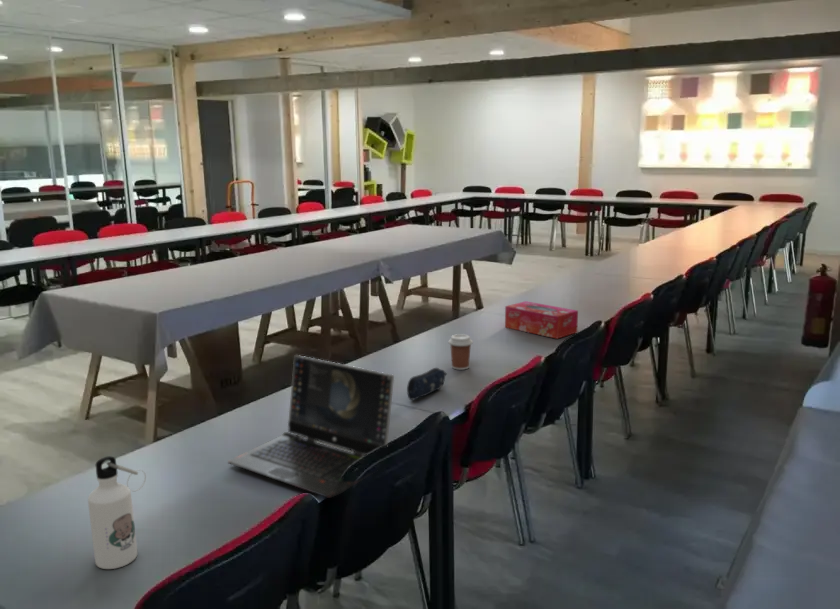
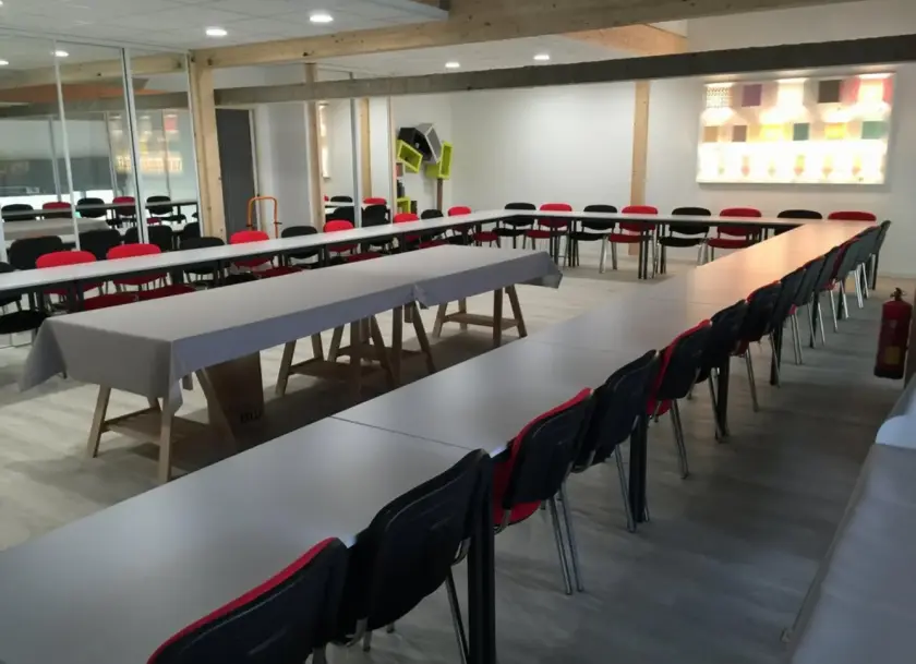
- tissue box [504,300,579,340]
- pencil case [406,367,448,401]
- laptop computer [227,354,395,499]
- coffee cup [448,333,474,371]
- water bottle [87,455,147,570]
